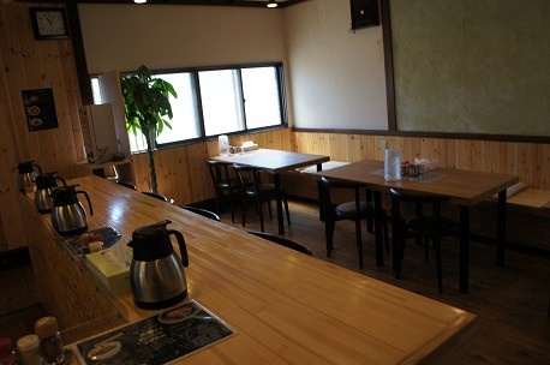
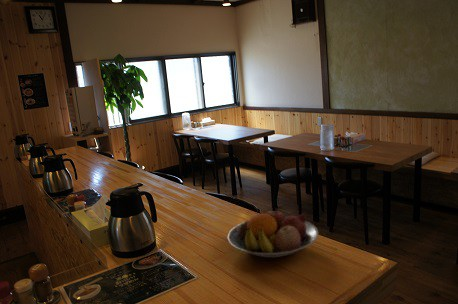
+ fruit bowl [227,207,319,258]
